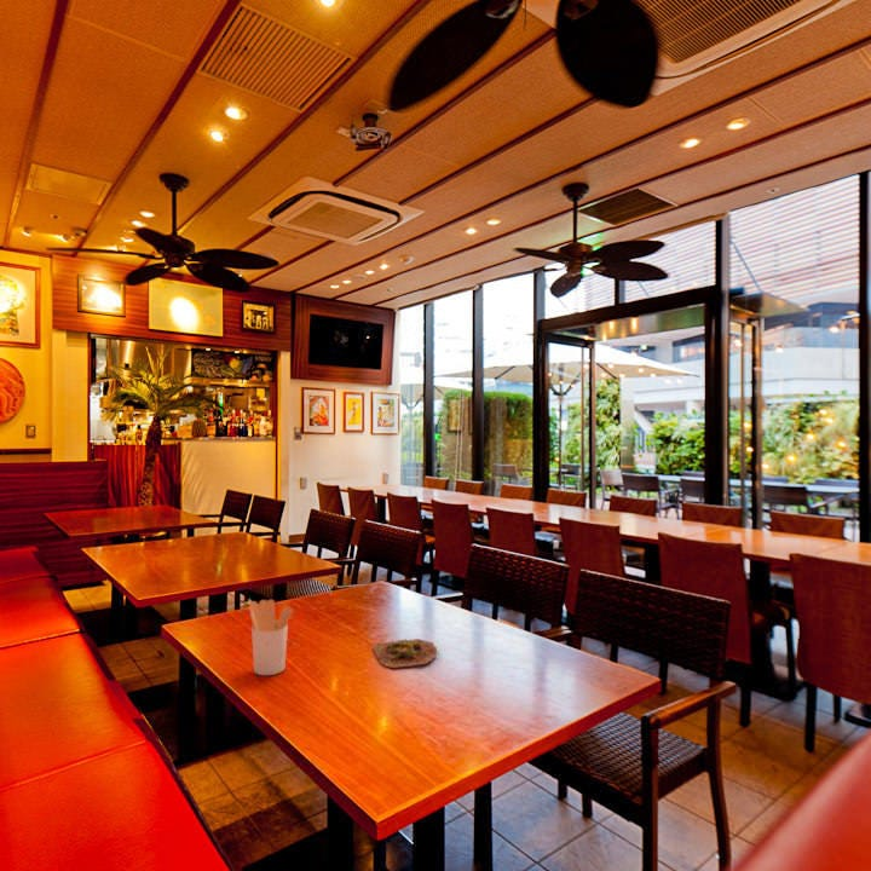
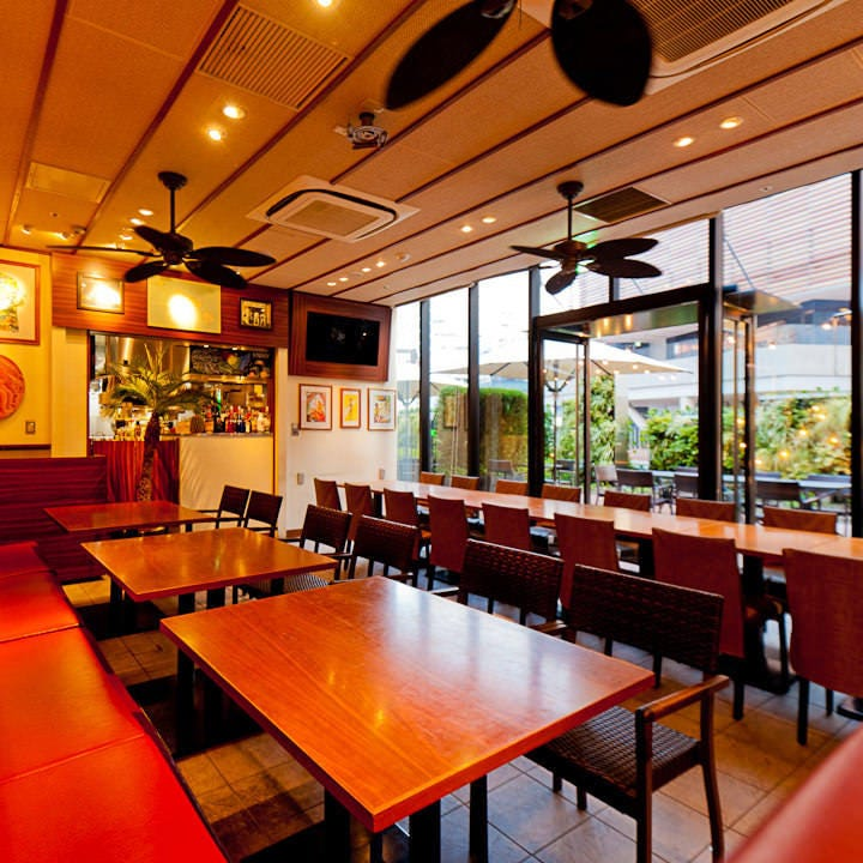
- utensil holder [248,599,294,676]
- succulent plant [371,638,438,669]
